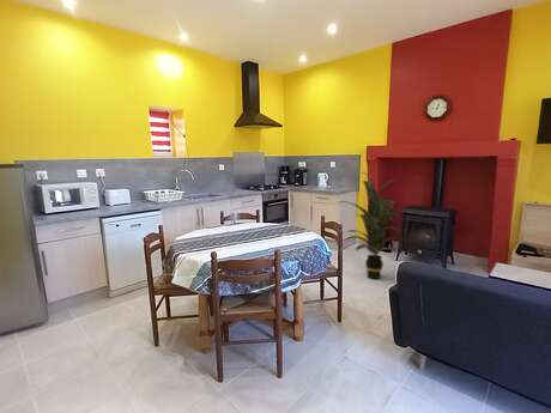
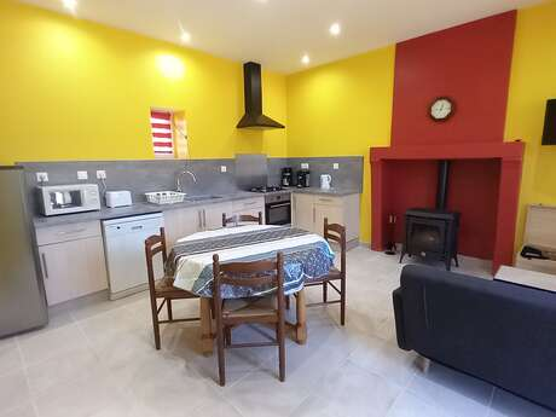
- indoor plant [338,171,408,280]
